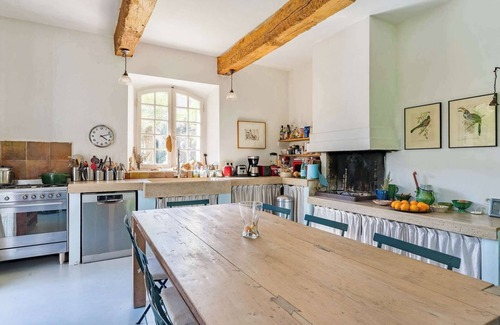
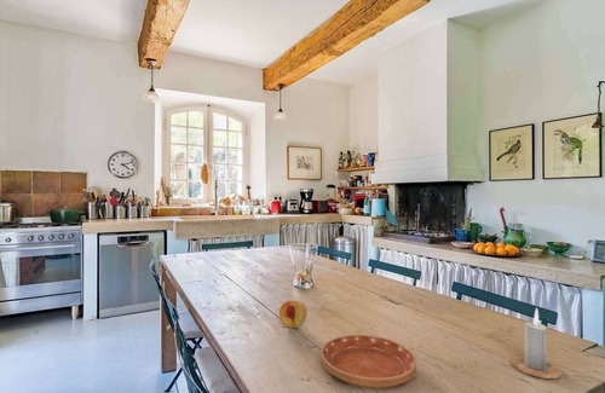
+ saucer [319,334,417,389]
+ candle [509,307,563,380]
+ fruit [278,300,309,329]
